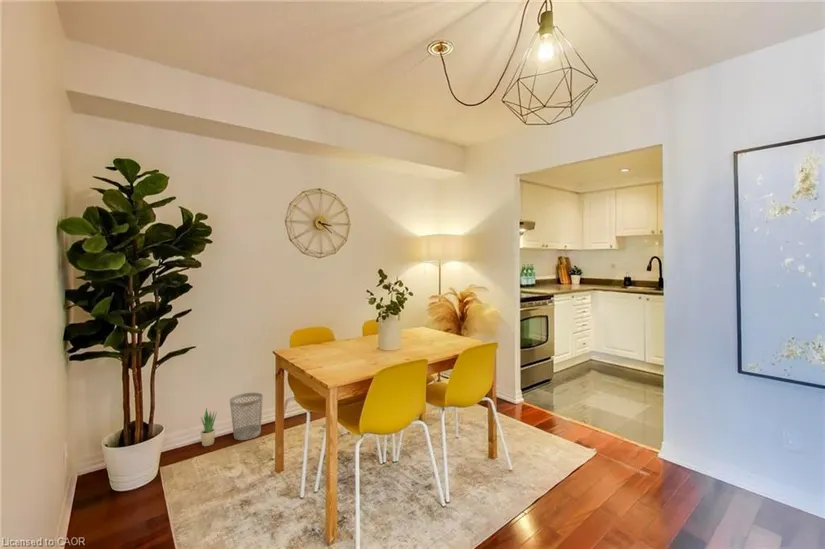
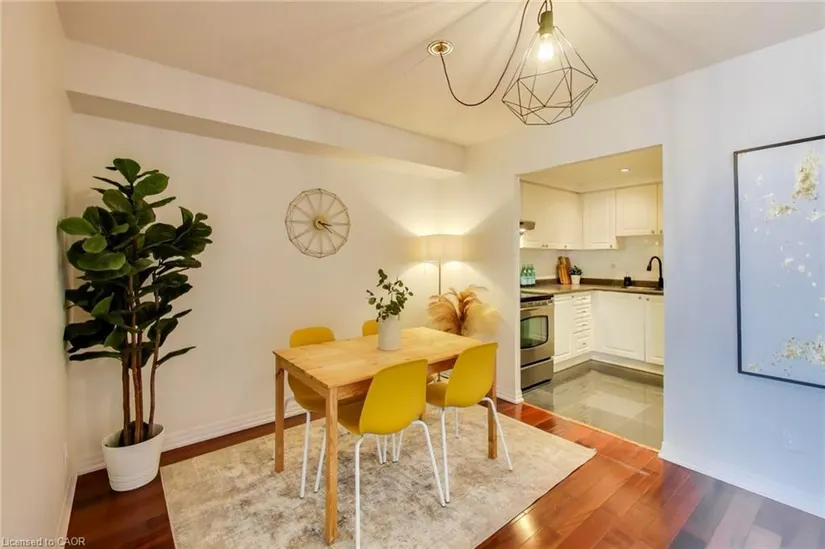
- wastebasket [229,392,264,441]
- potted plant [200,407,218,447]
